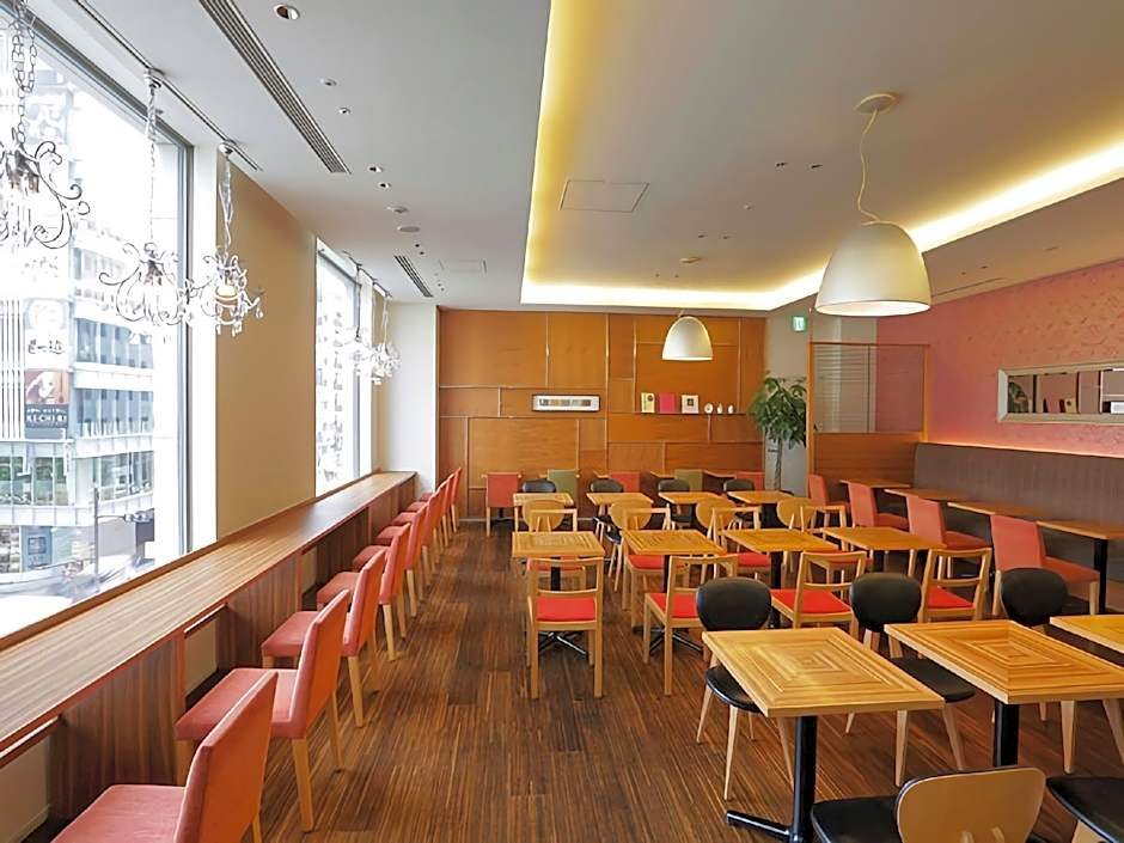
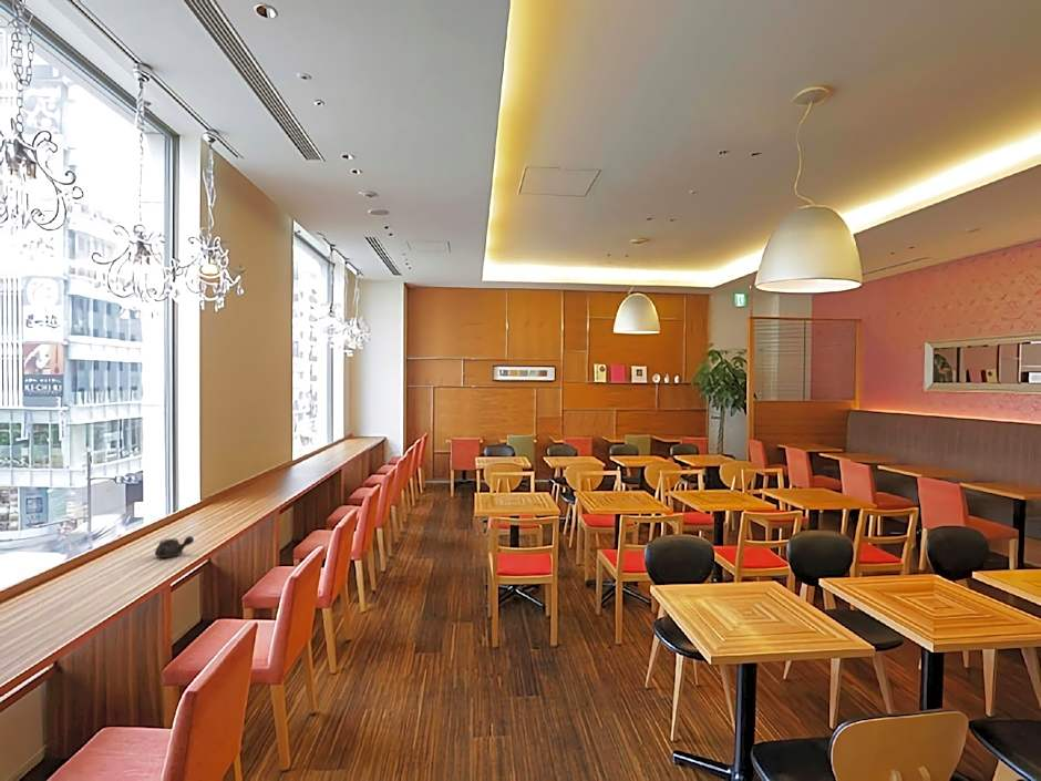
+ teapot [154,535,195,558]
